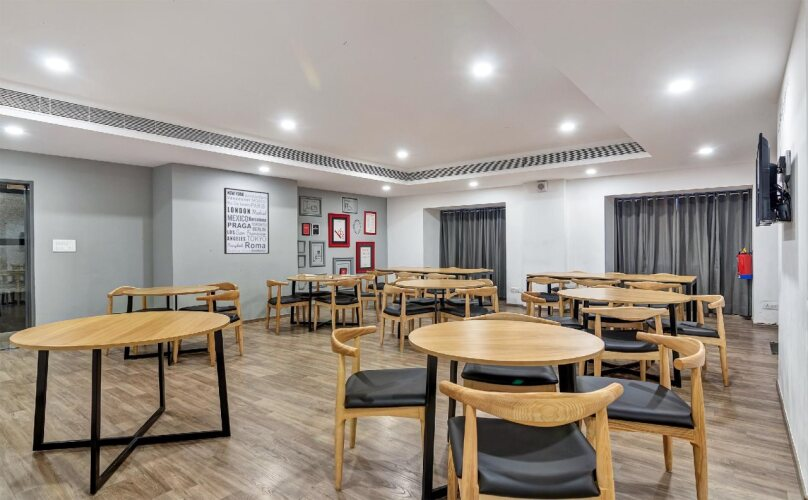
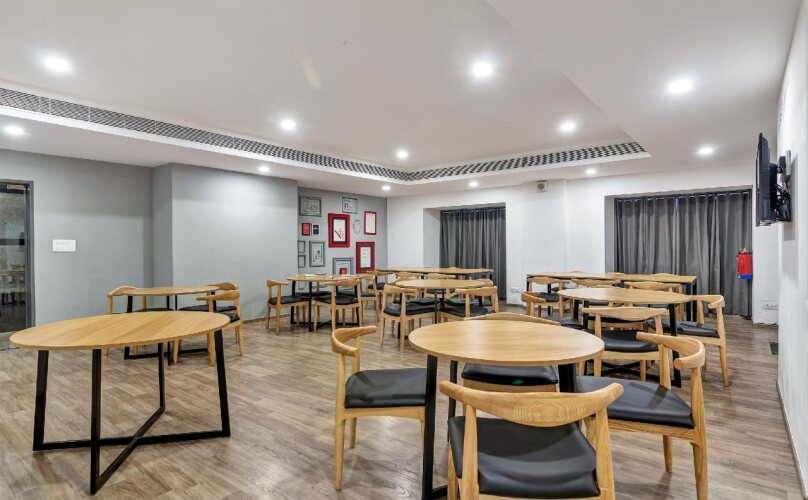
- wall art [223,187,270,255]
